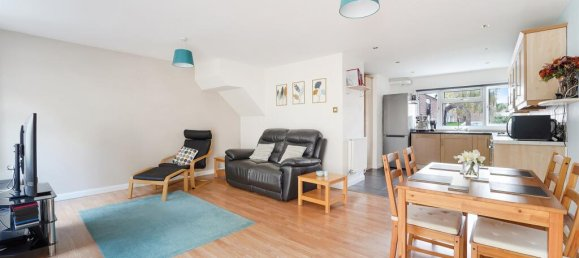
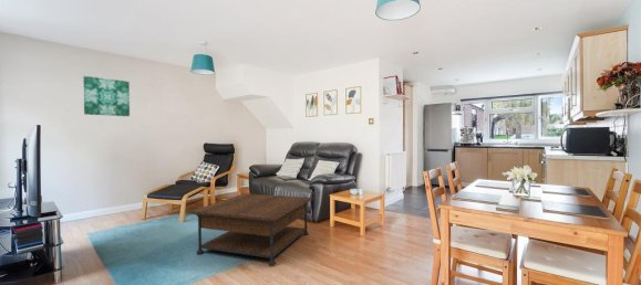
+ wall art [82,75,131,117]
+ coffee table [188,192,313,266]
